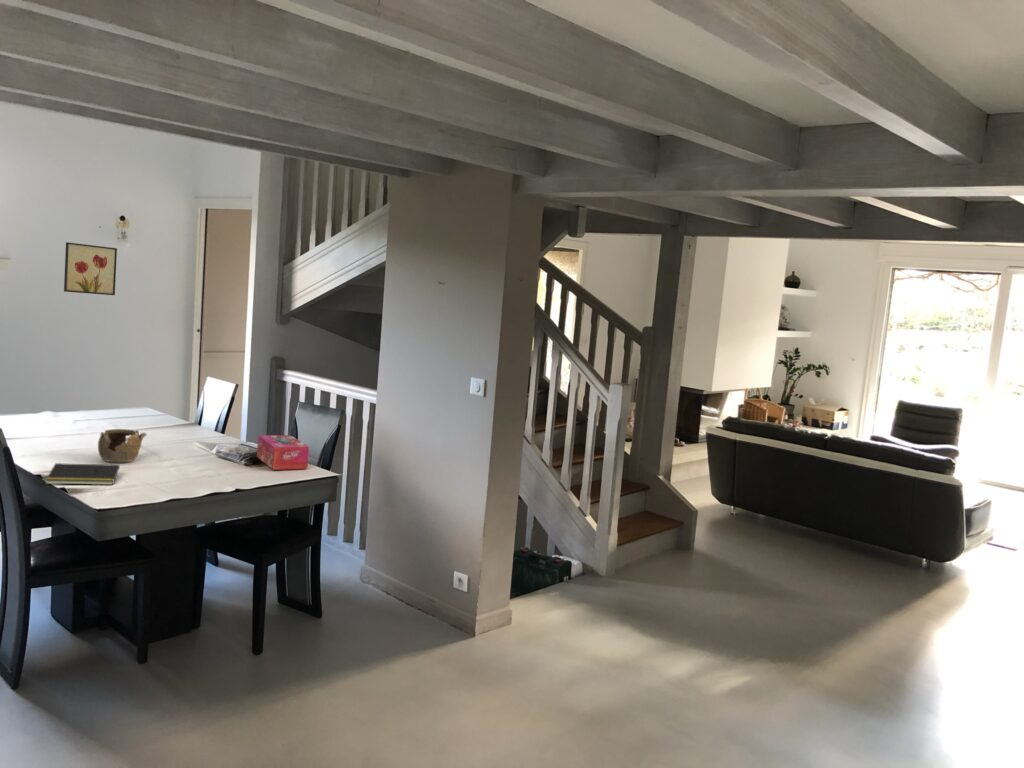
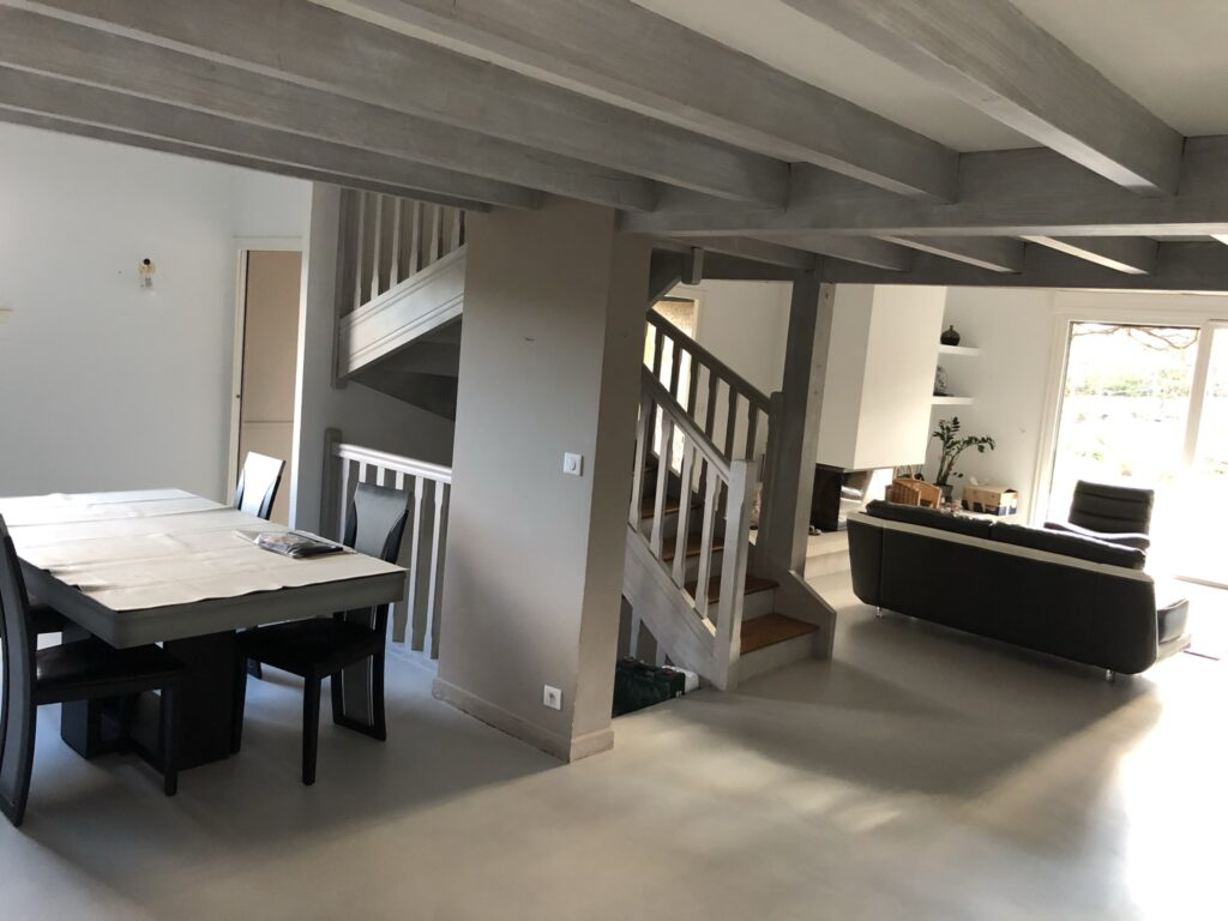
- teapot [97,428,148,463]
- tissue box [256,434,310,471]
- notepad [44,462,121,486]
- wall art [63,241,118,296]
